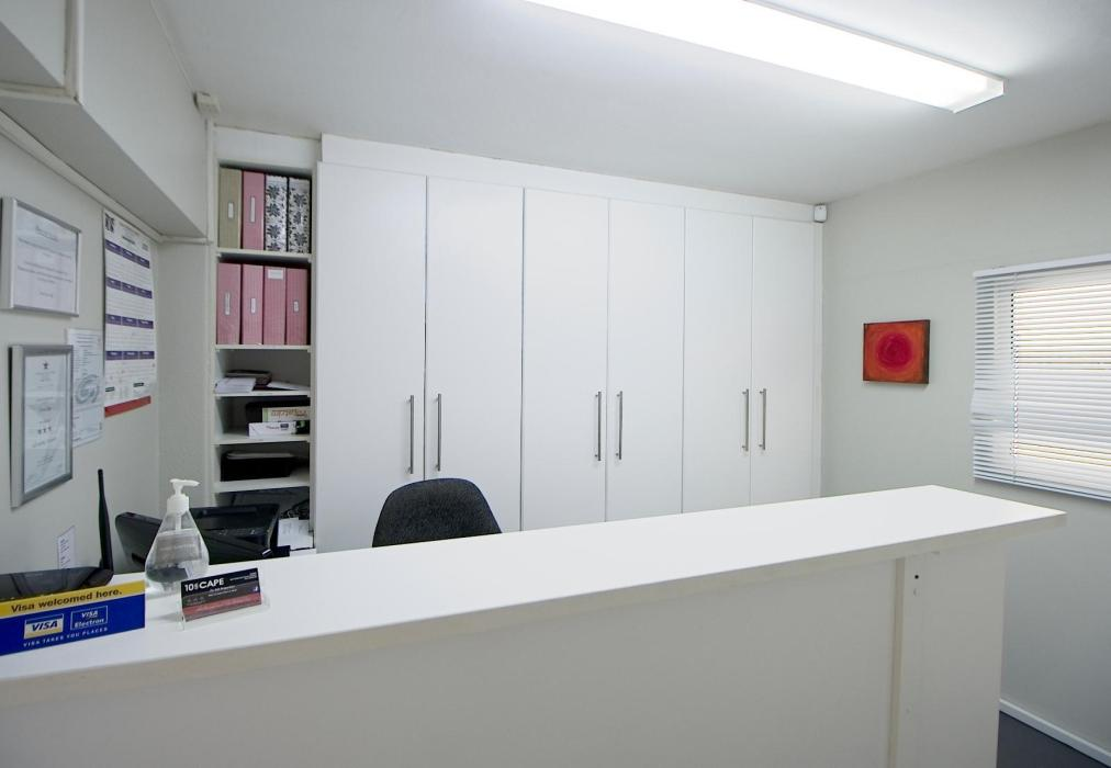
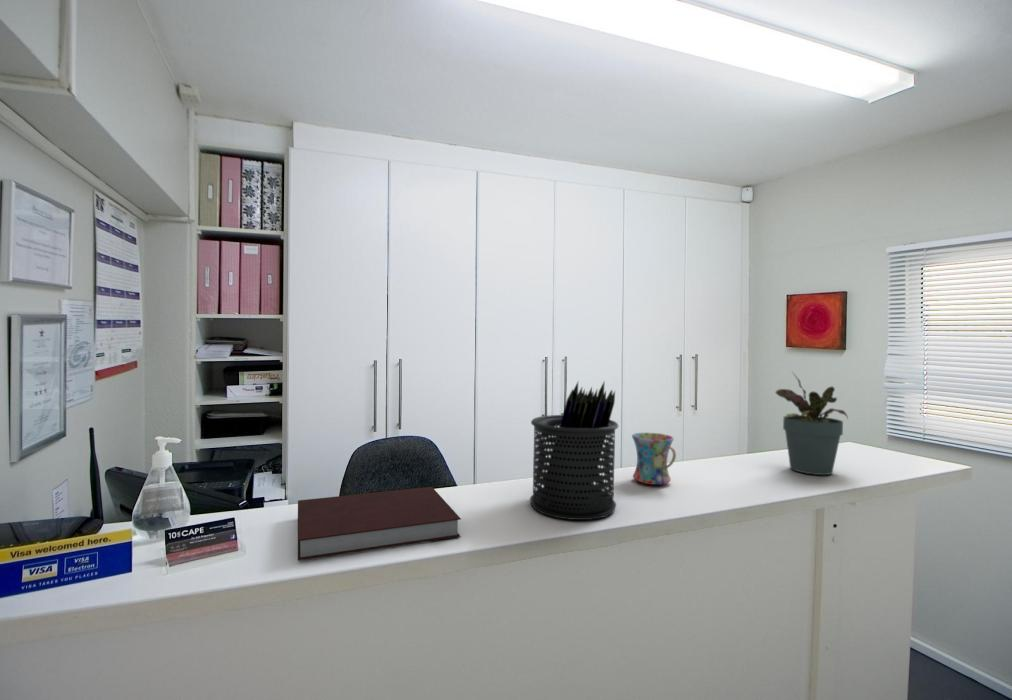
+ mug [631,432,677,486]
+ notebook [297,486,462,561]
+ potted plant [775,371,849,476]
+ pen holder [529,380,619,521]
